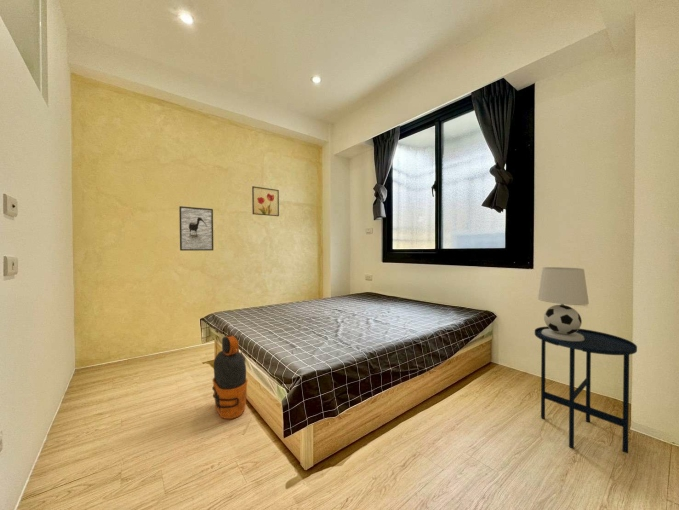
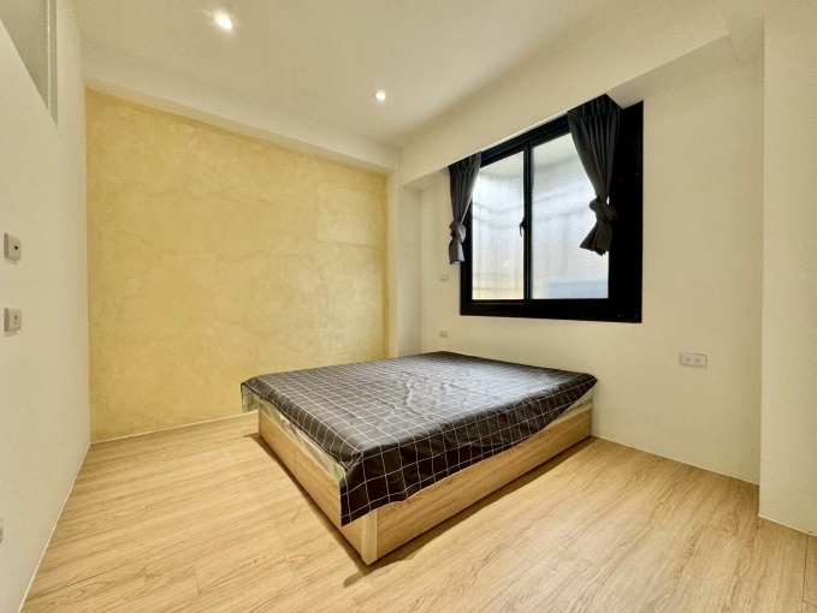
- wall art [251,185,280,217]
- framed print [178,205,214,252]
- side table [534,326,638,454]
- water bottle [211,334,249,420]
- table lamp [537,266,590,341]
